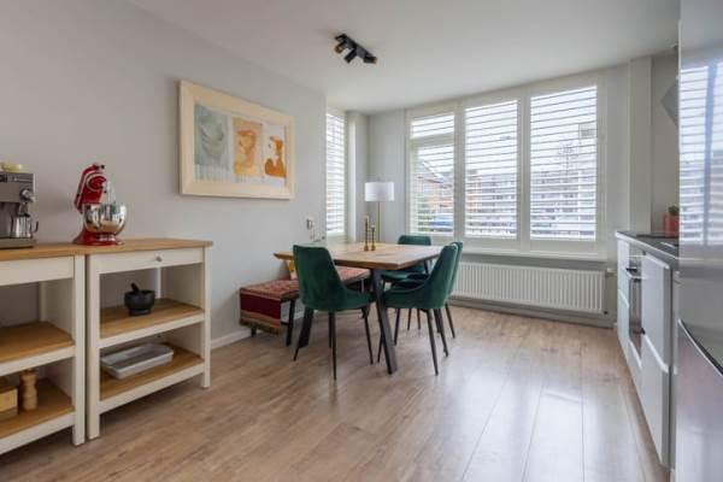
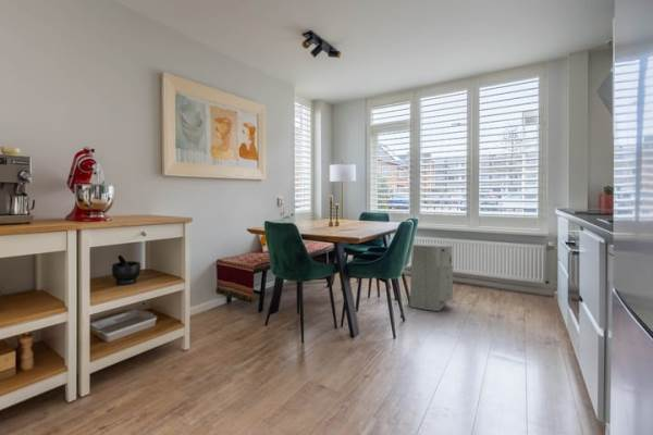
+ air purifier [406,241,454,312]
